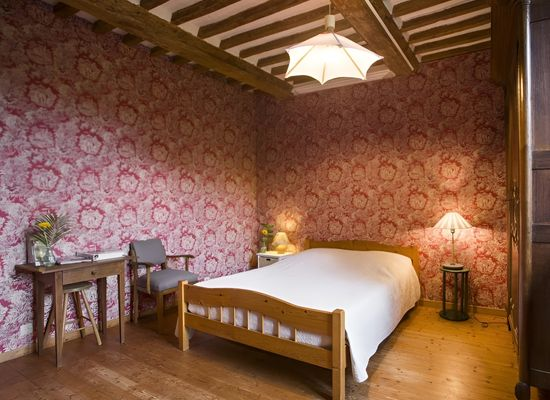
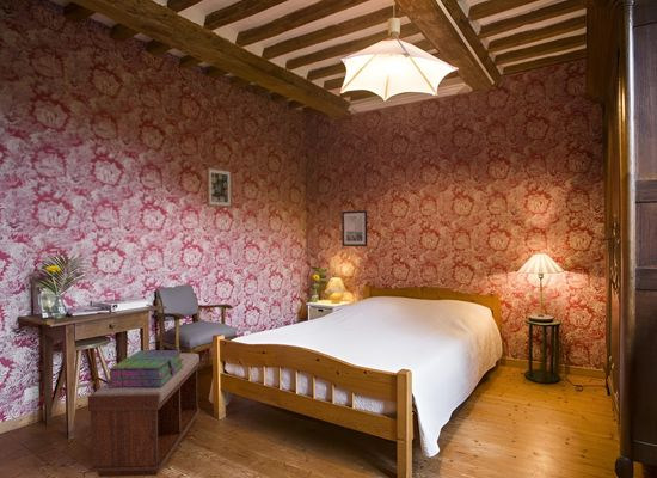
+ wall art [205,165,234,209]
+ bench [87,353,201,478]
+ stack of books [106,349,184,387]
+ wall art [340,209,368,247]
